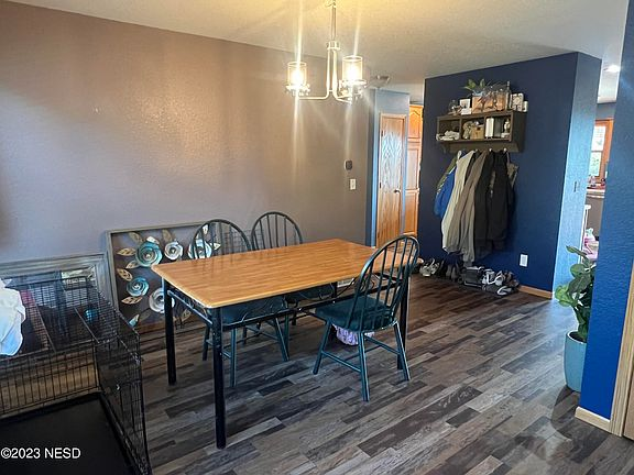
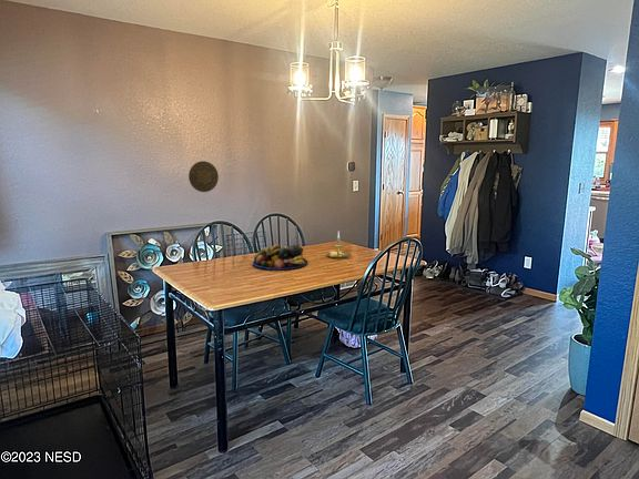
+ candle holder [325,230,354,259]
+ fruit bowl [252,243,310,271]
+ decorative plate [187,160,220,193]
